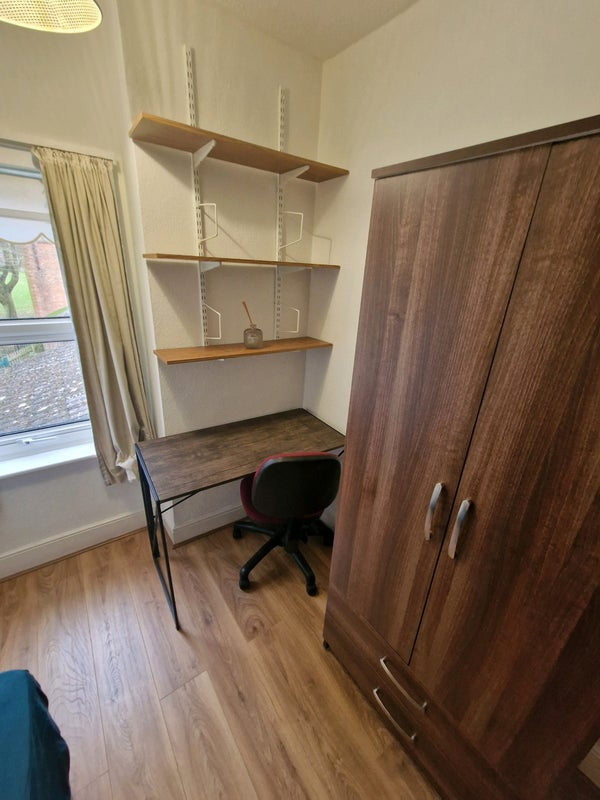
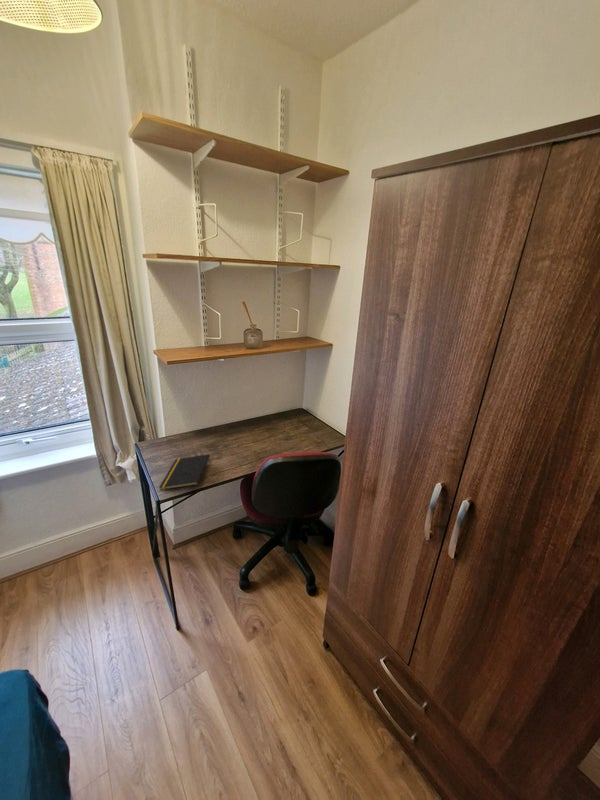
+ notepad [158,453,211,491]
